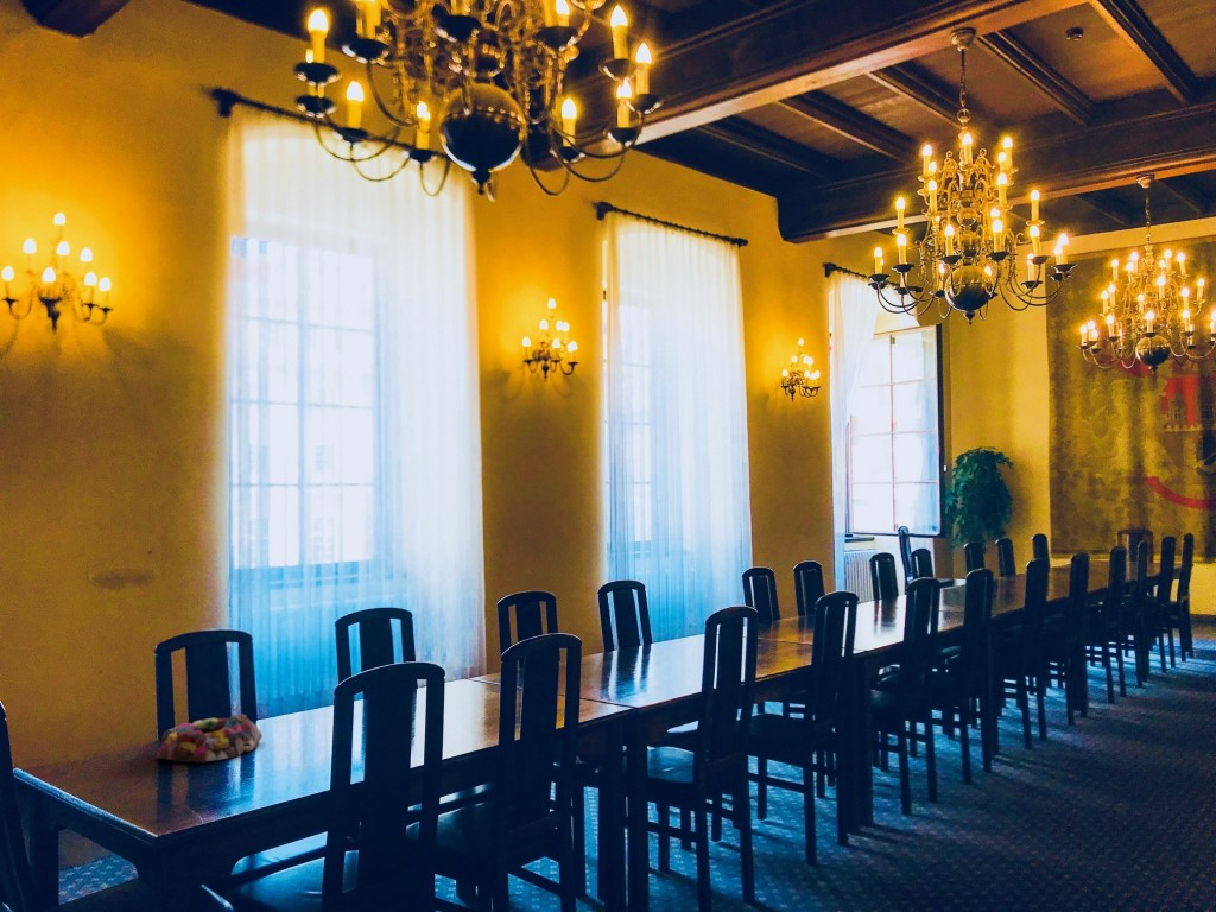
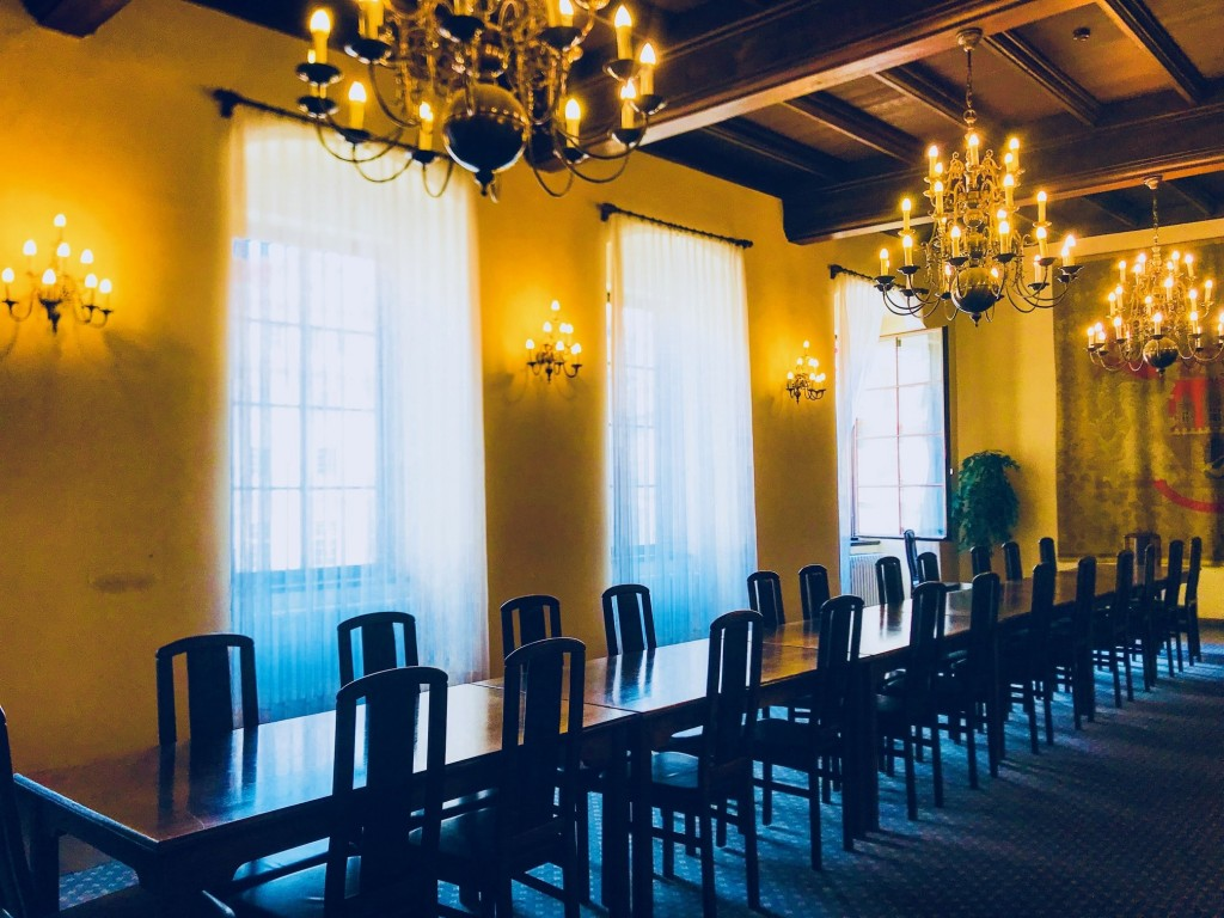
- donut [154,712,264,764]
